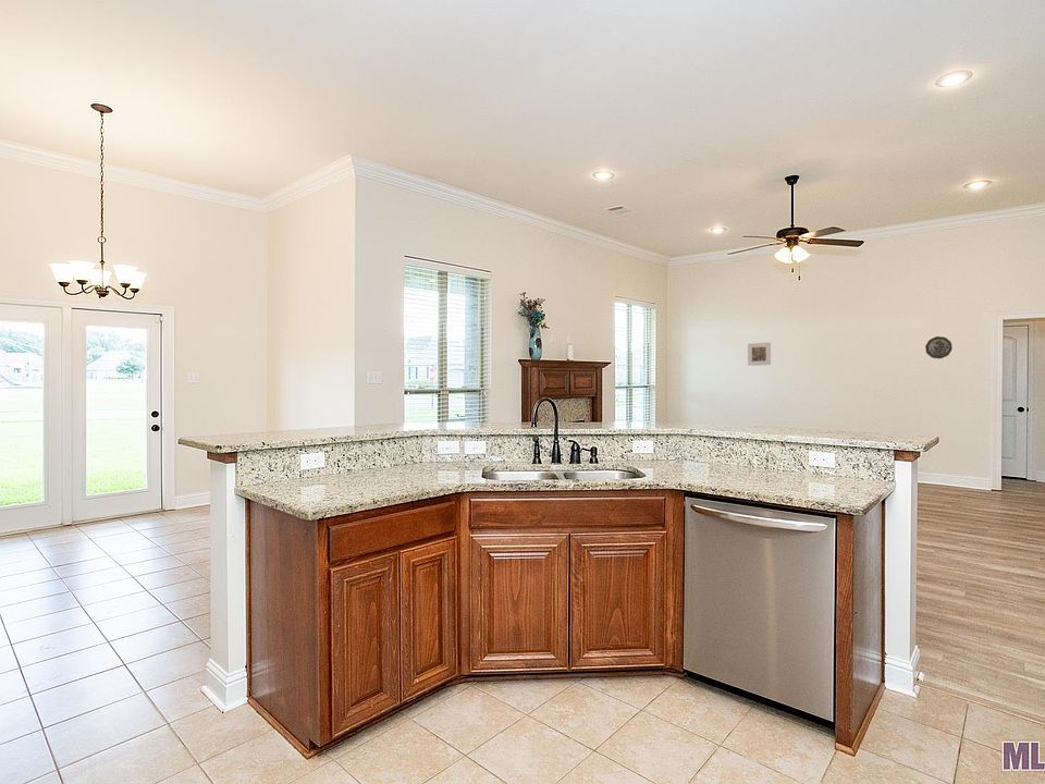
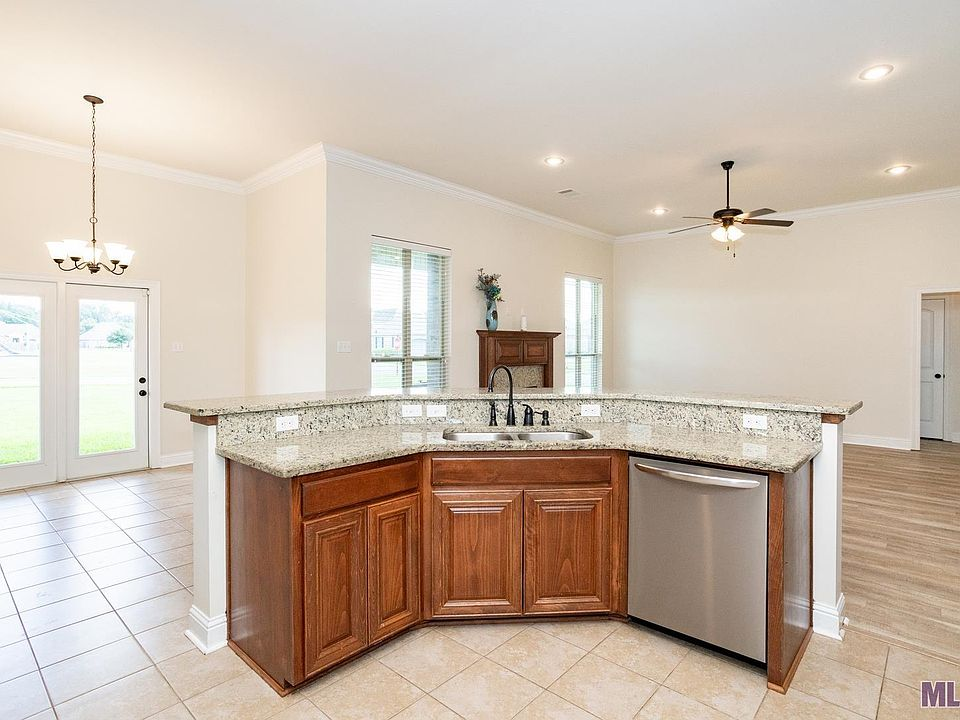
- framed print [747,342,772,367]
- decorative plate [924,335,954,359]
